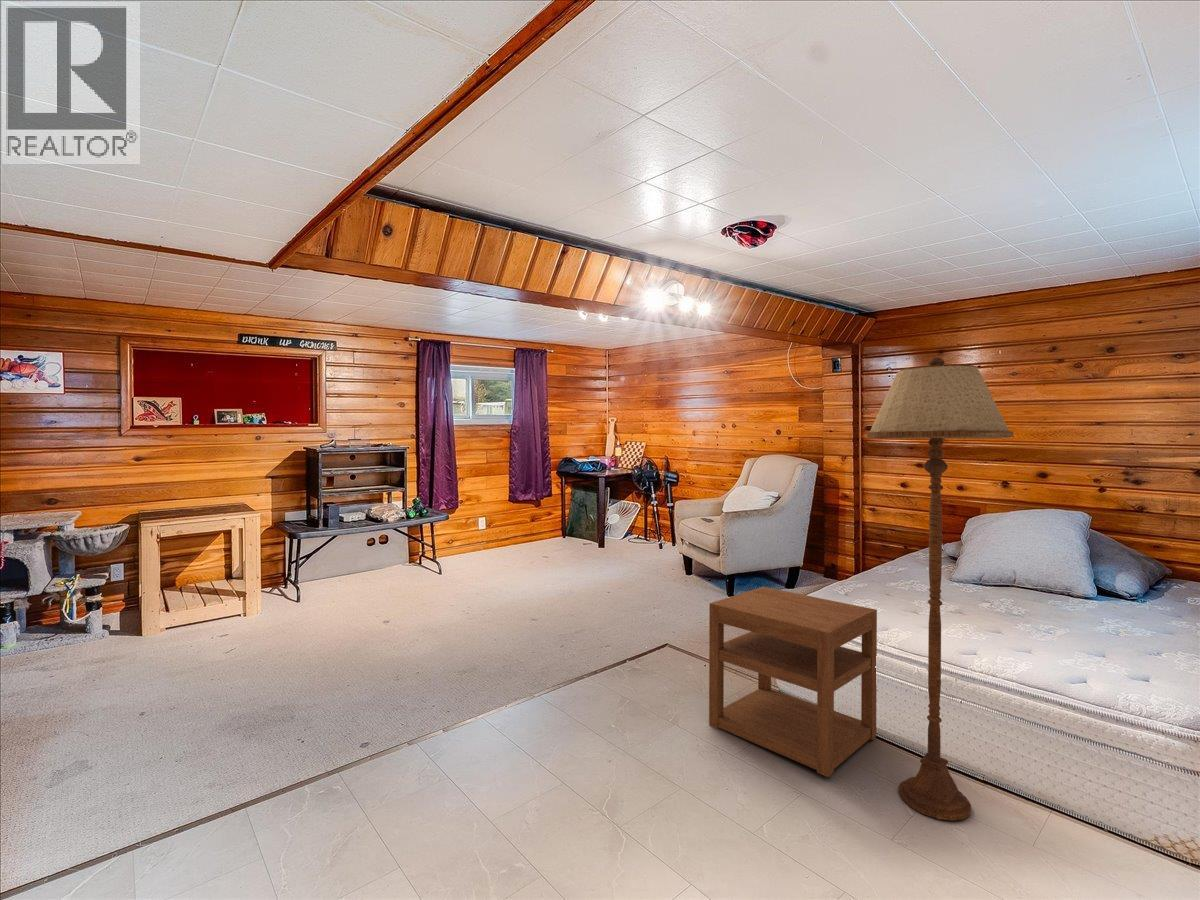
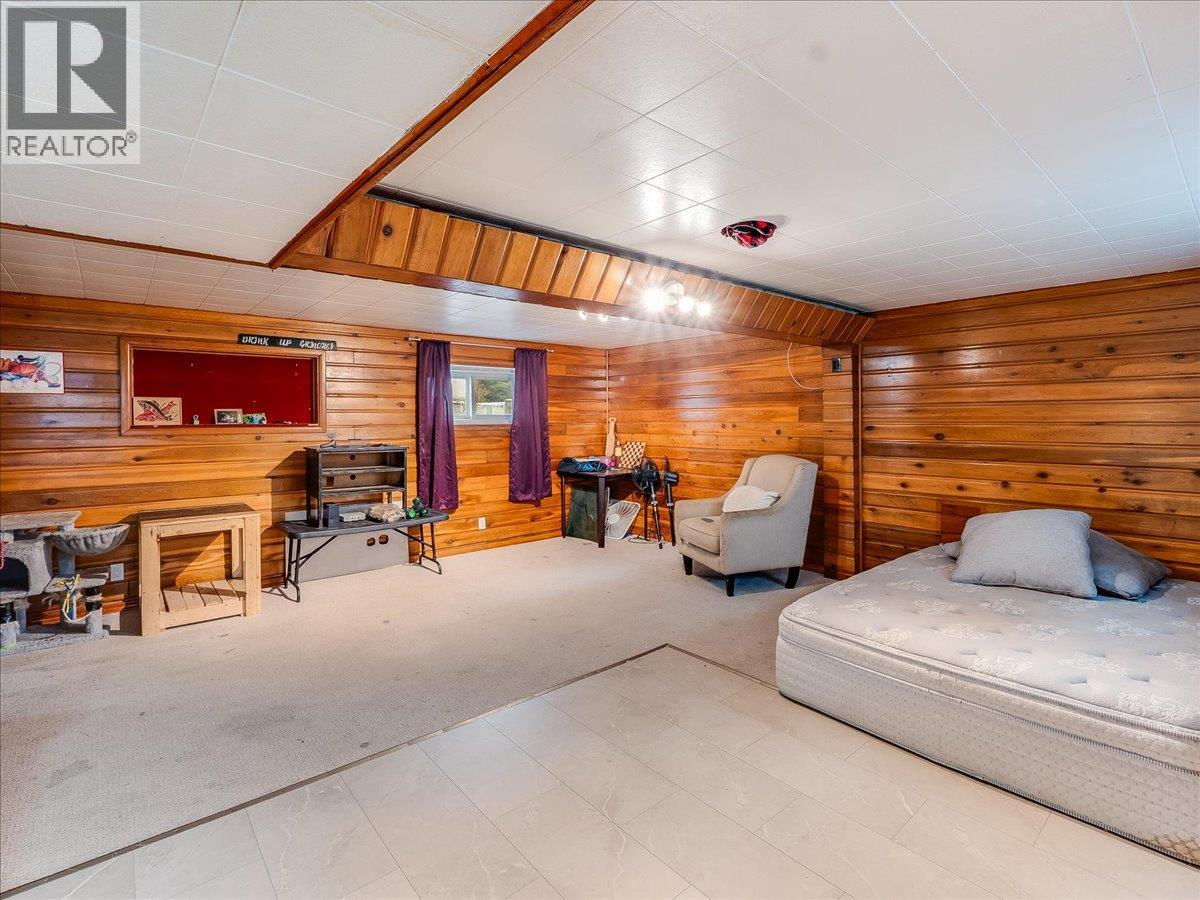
- nightstand [708,586,878,778]
- floor lamp [865,357,1014,822]
